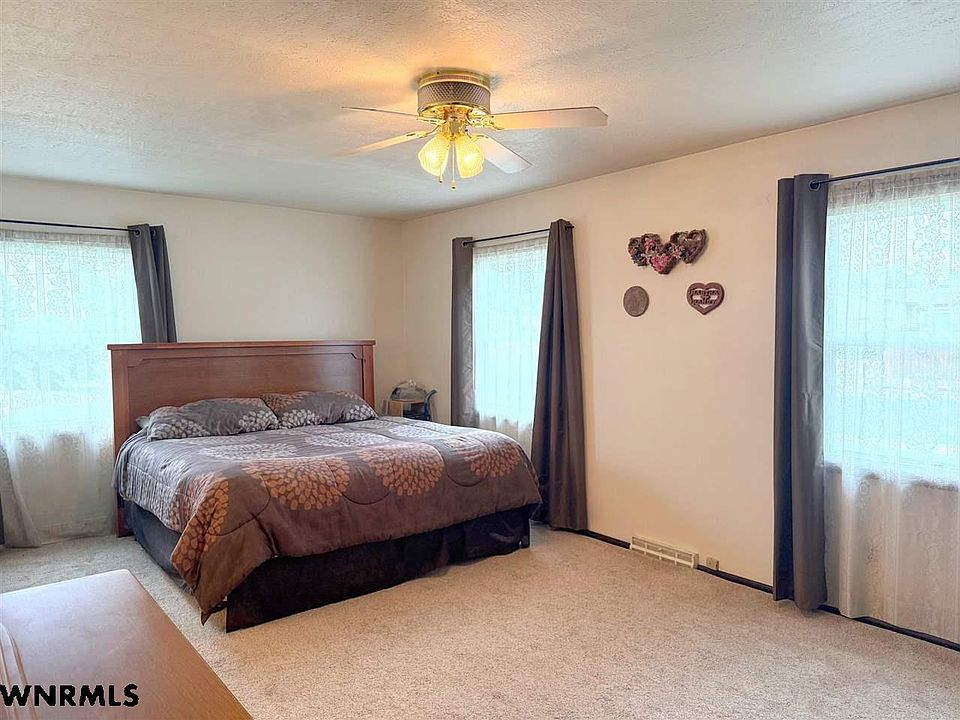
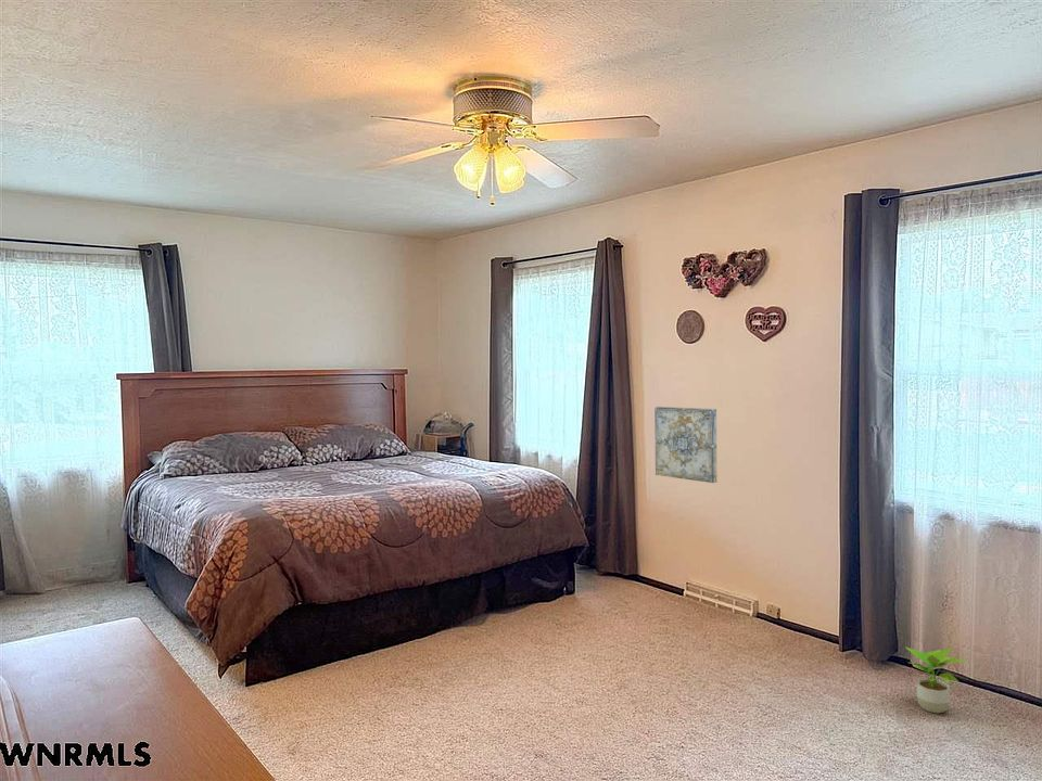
+ potted plant [905,645,967,714]
+ wall art [653,406,719,484]
